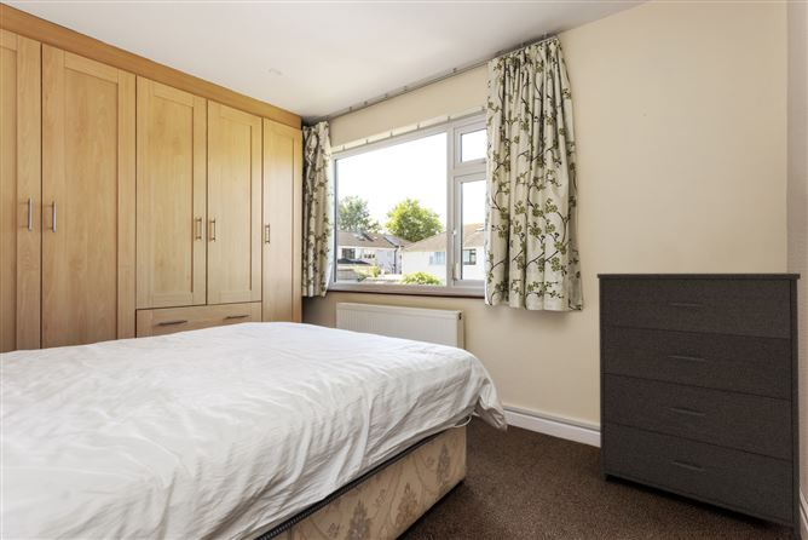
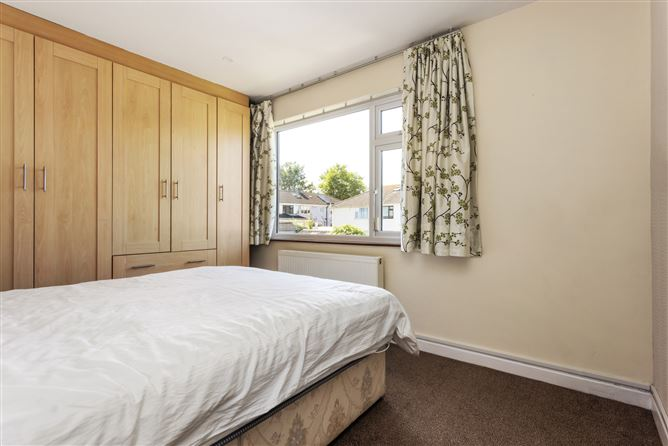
- dresser [596,272,802,540]
